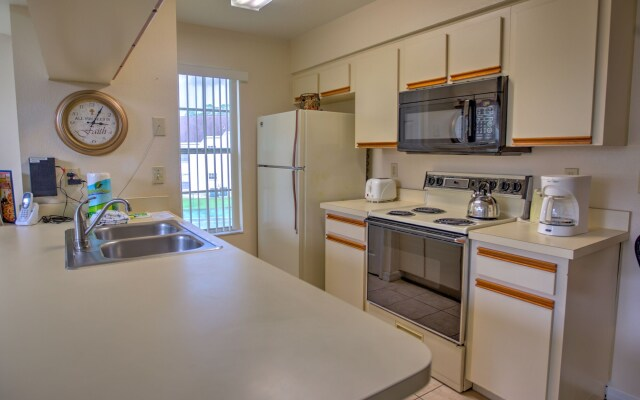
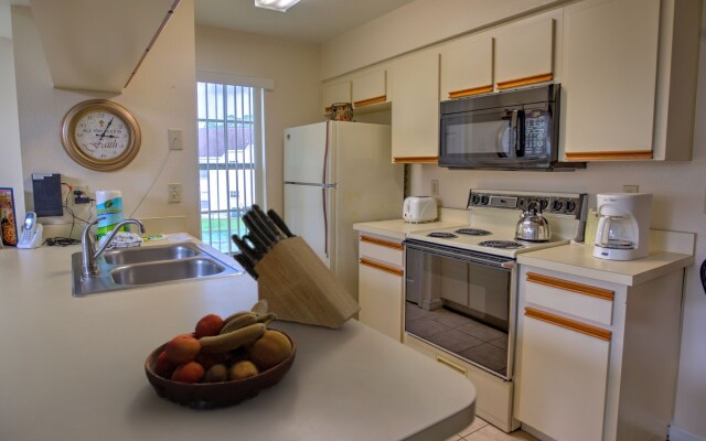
+ knife block [231,203,363,330]
+ fruit bowl [143,300,297,411]
